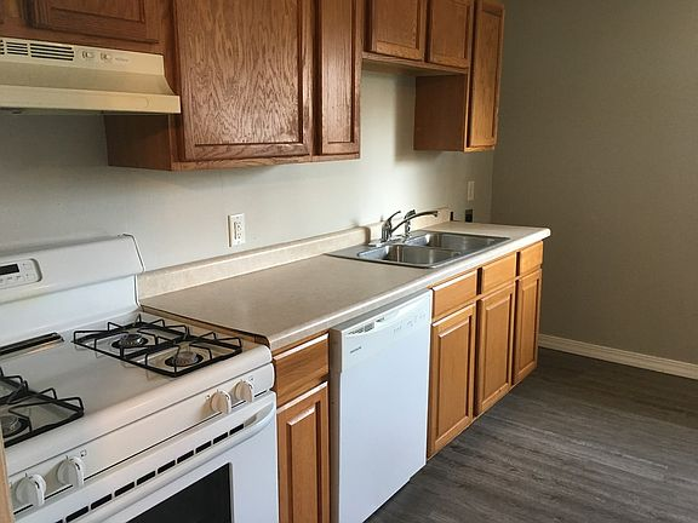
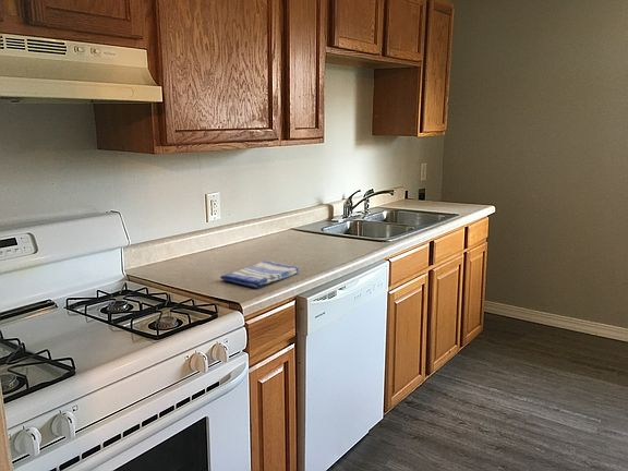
+ dish towel [219,259,301,289]
